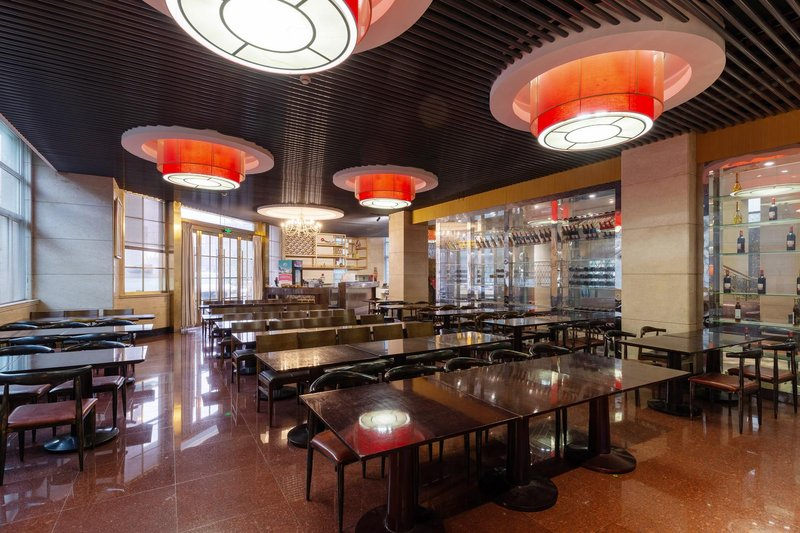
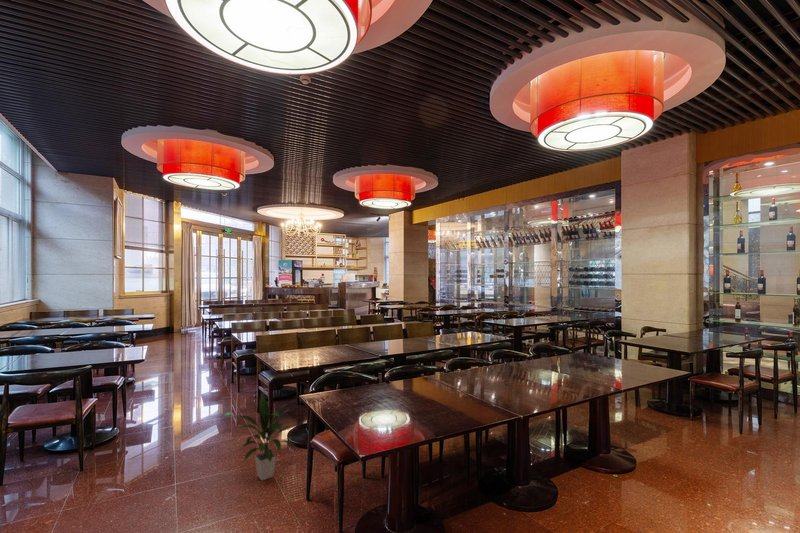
+ indoor plant [235,393,299,481]
